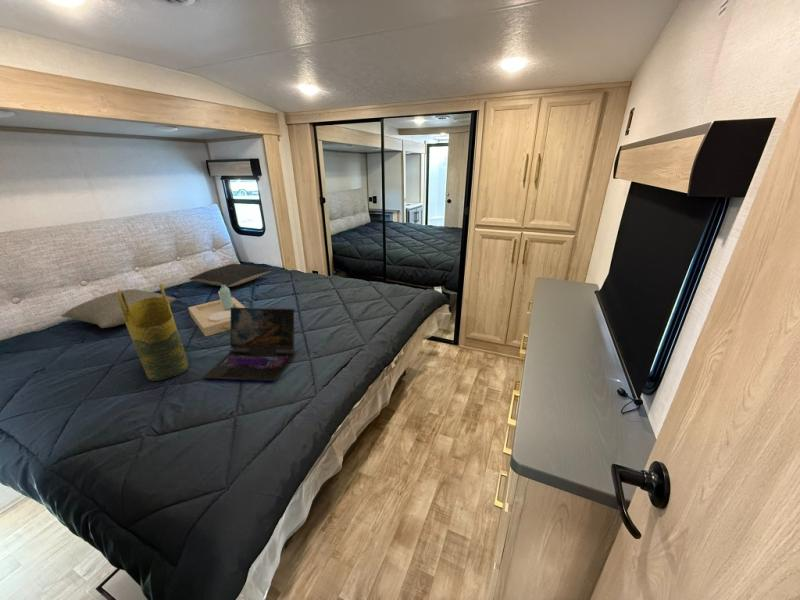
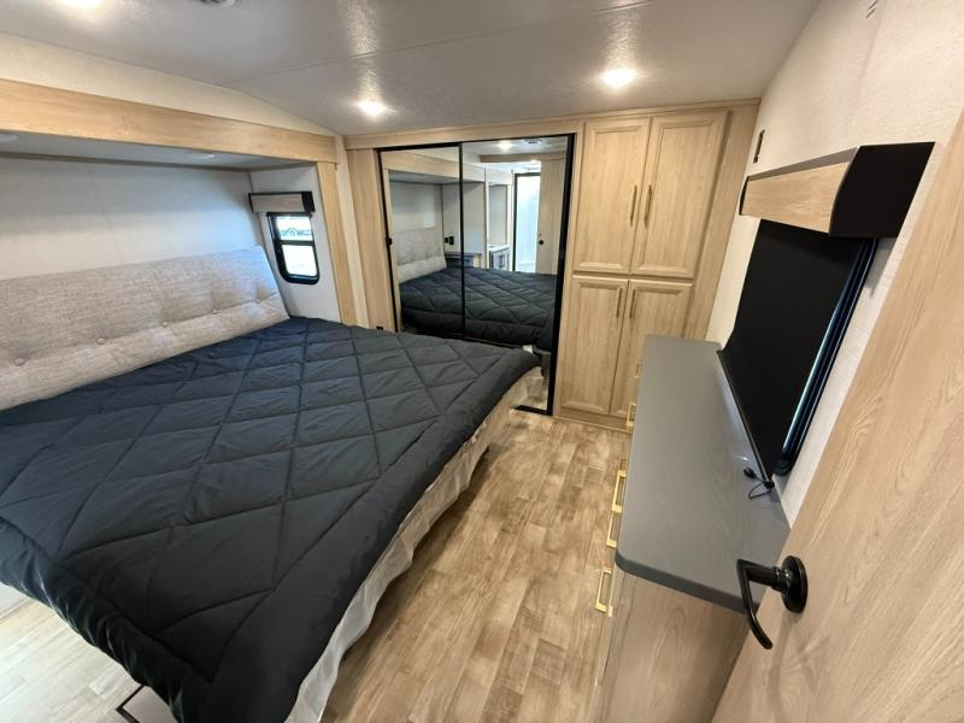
- tote bag [117,282,190,382]
- laptop [202,307,296,382]
- pillow [188,263,272,288]
- pillow [60,288,177,329]
- serving tray [187,285,246,338]
